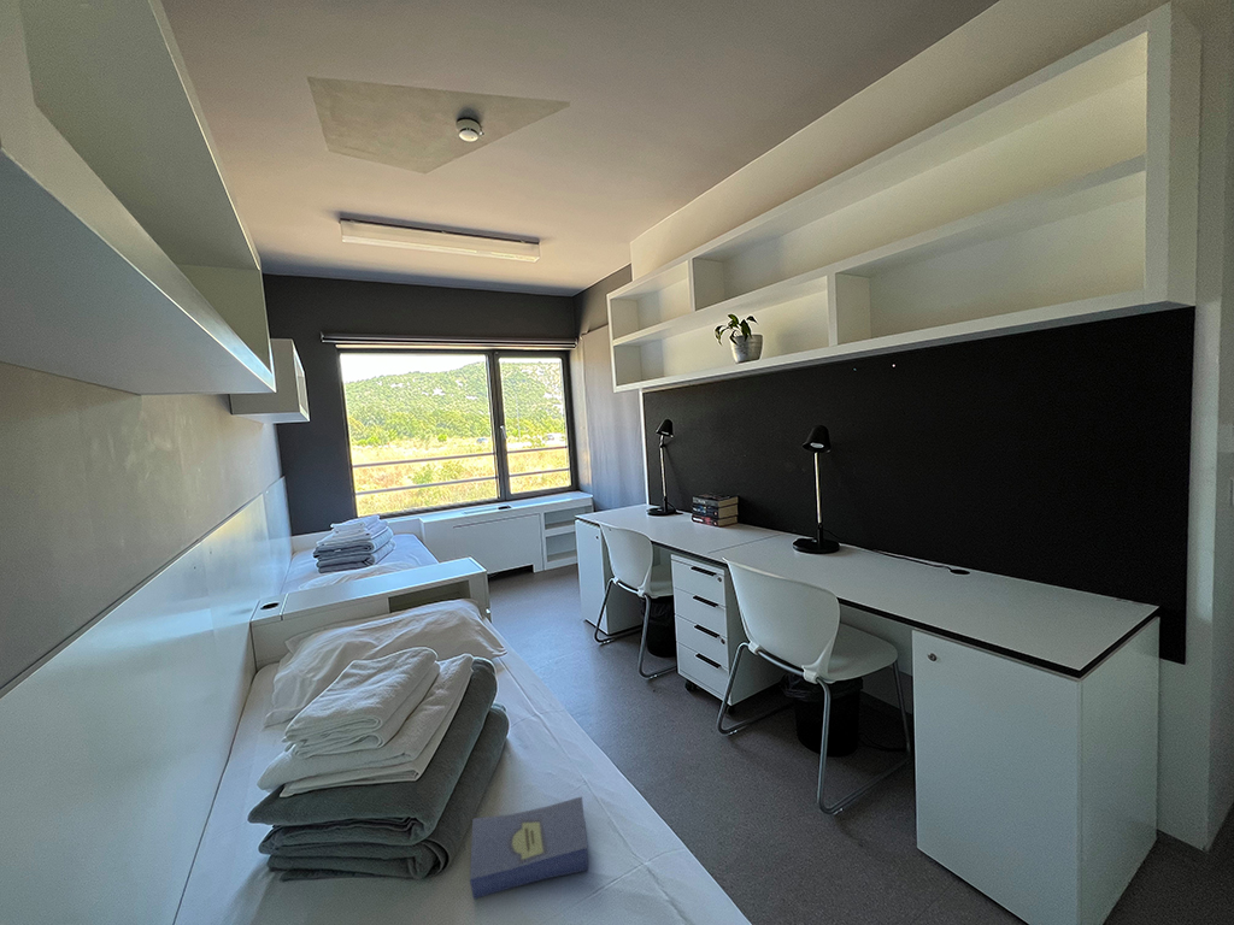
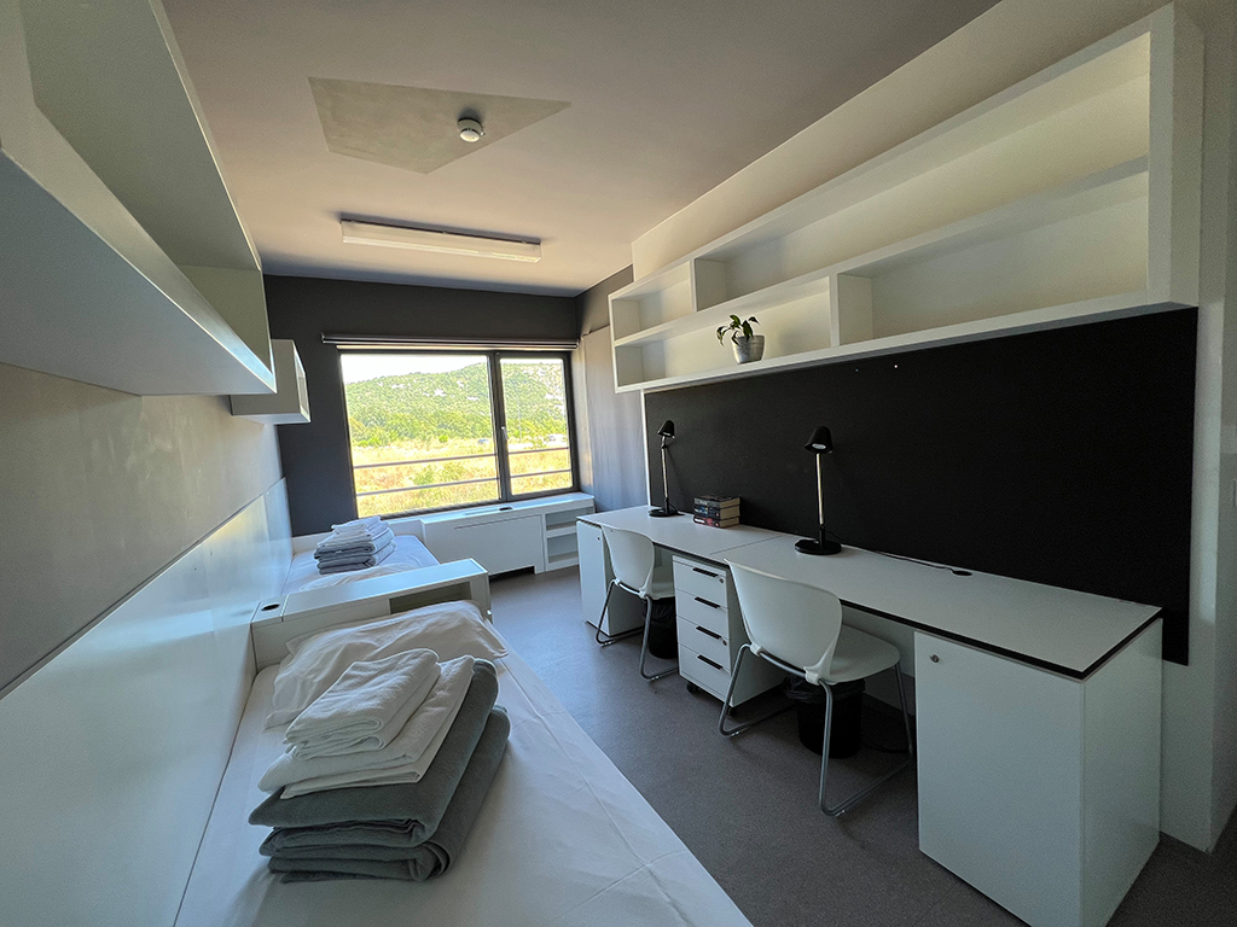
- hardcover book [469,795,589,901]
